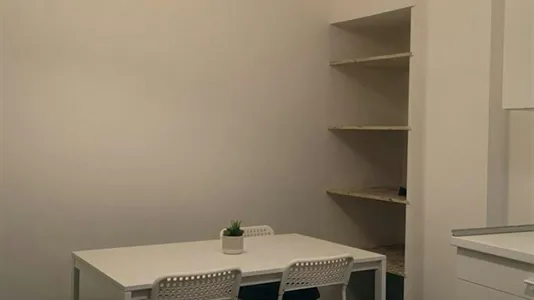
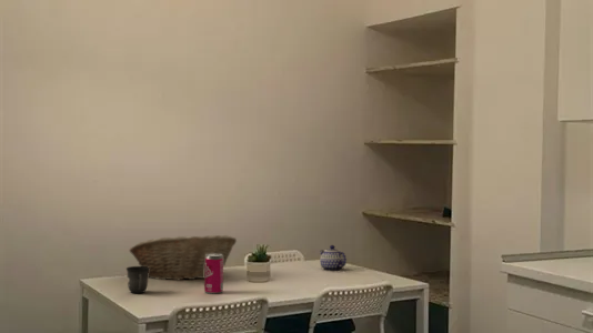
+ fruit basket [128,234,238,281]
+ teapot [319,244,348,271]
+ mug [125,265,150,294]
+ beverage can [203,254,224,295]
